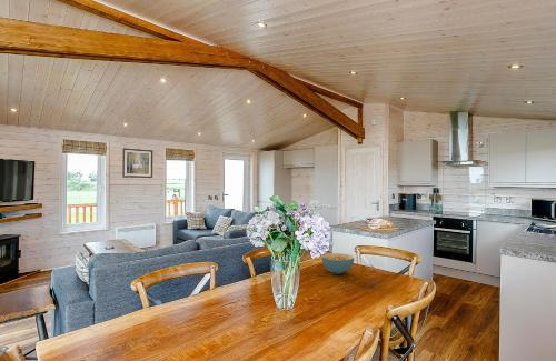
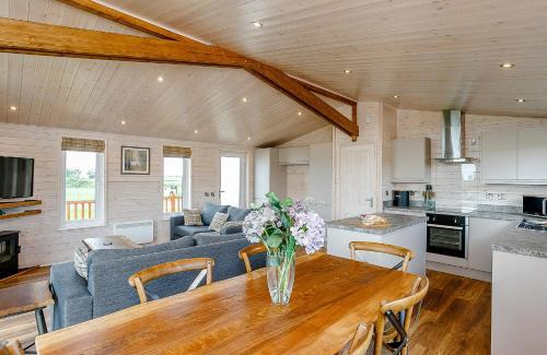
- cereal bowl [320,252,355,275]
